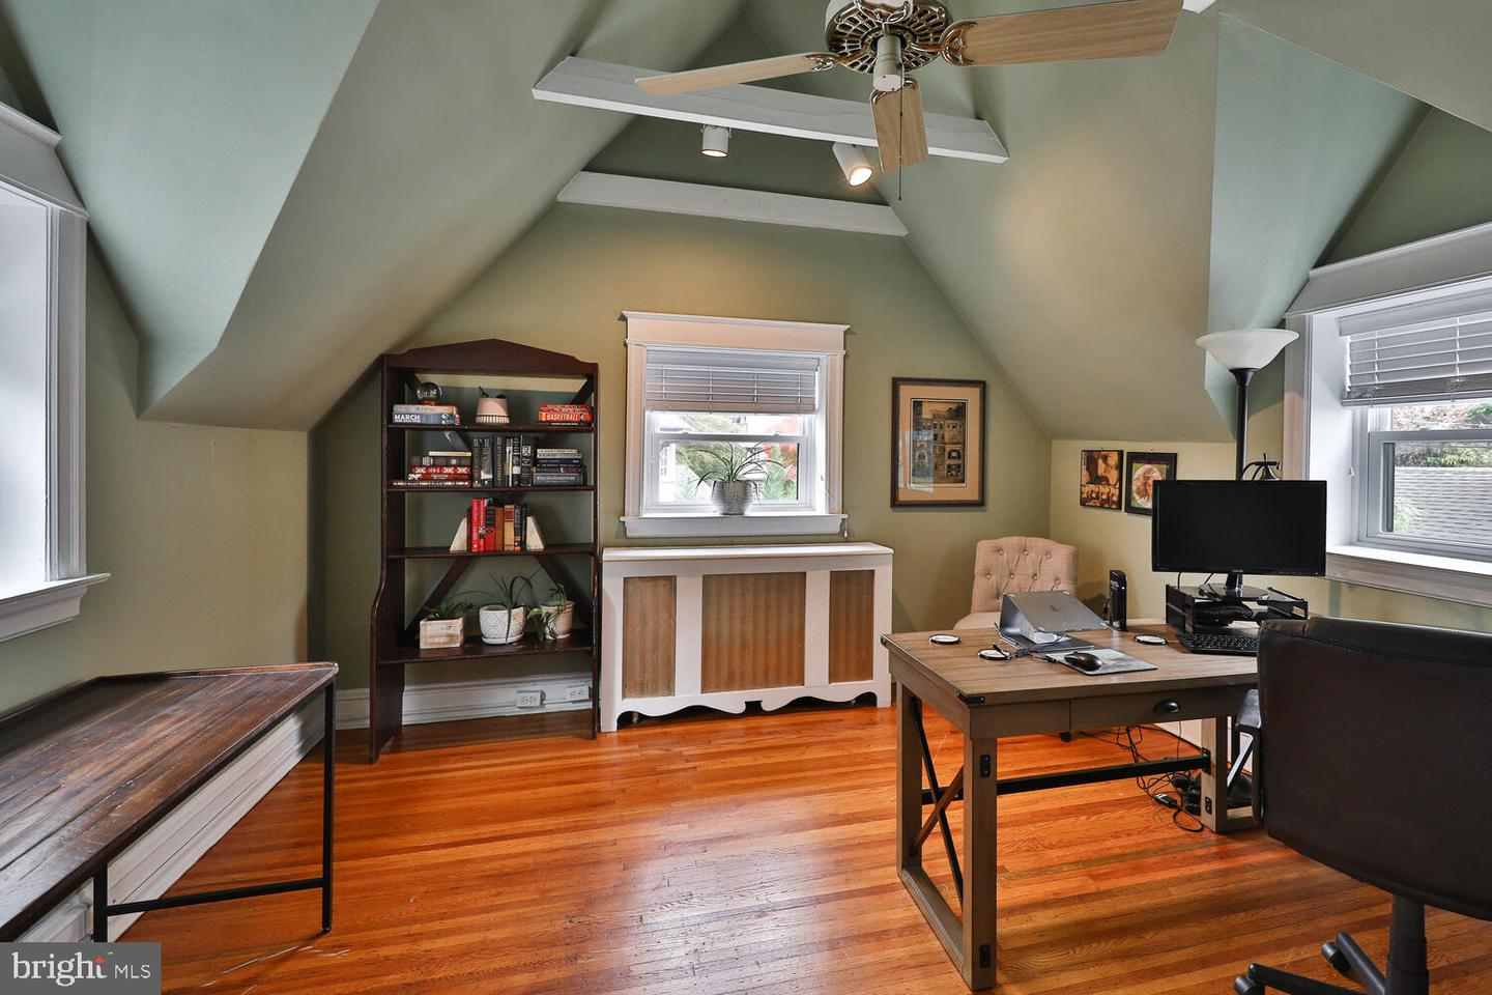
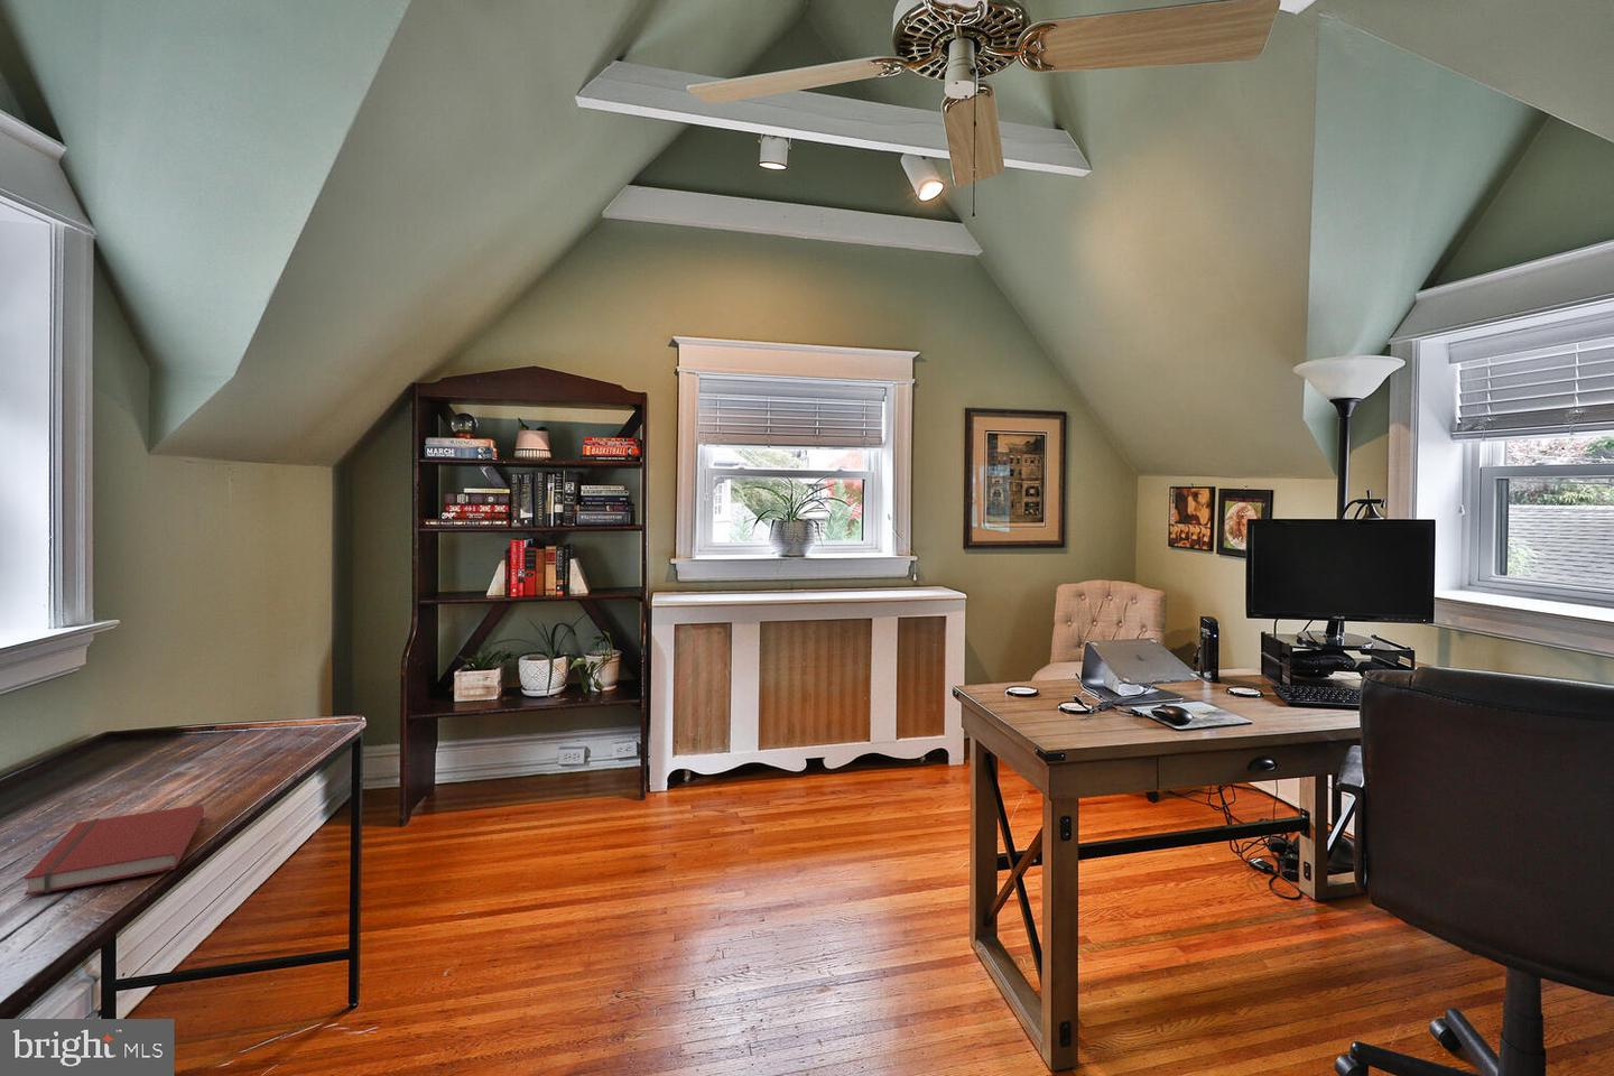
+ book [24,803,205,897]
